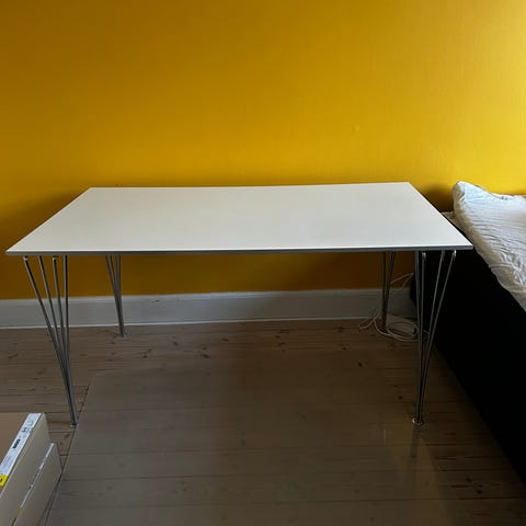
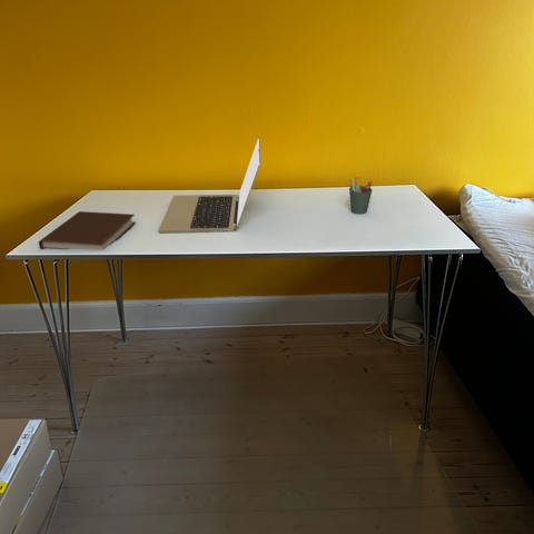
+ notebook [38,210,137,251]
+ pen holder [348,176,374,215]
+ laptop [158,136,261,235]
